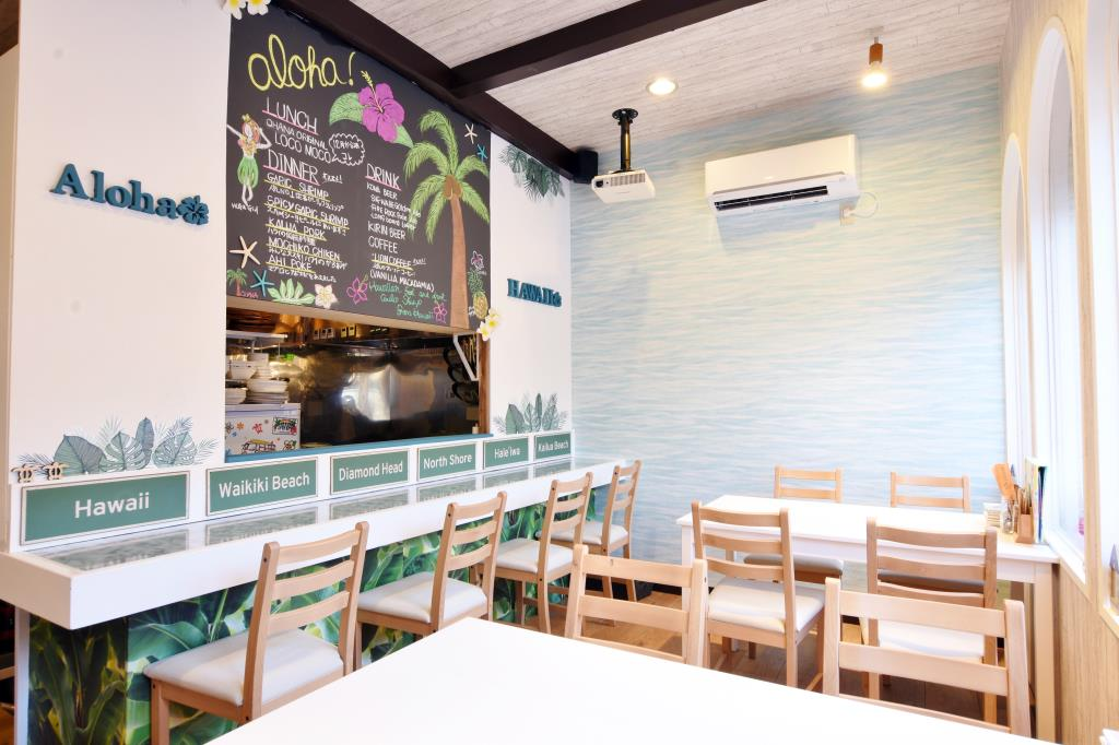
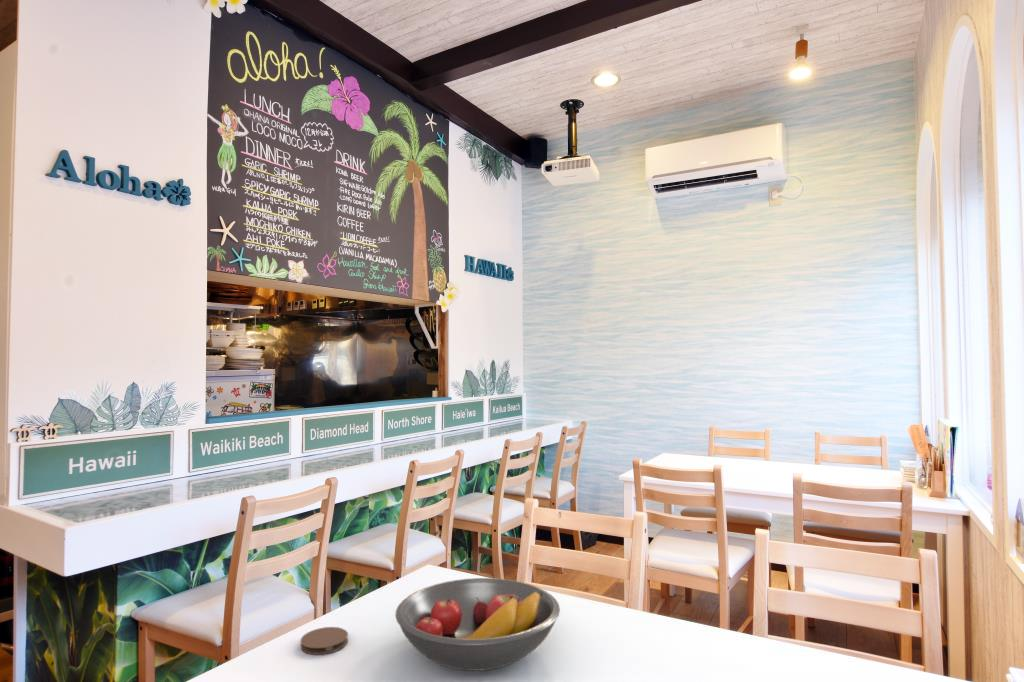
+ coaster [300,626,349,656]
+ fruit bowl [394,577,561,672]
